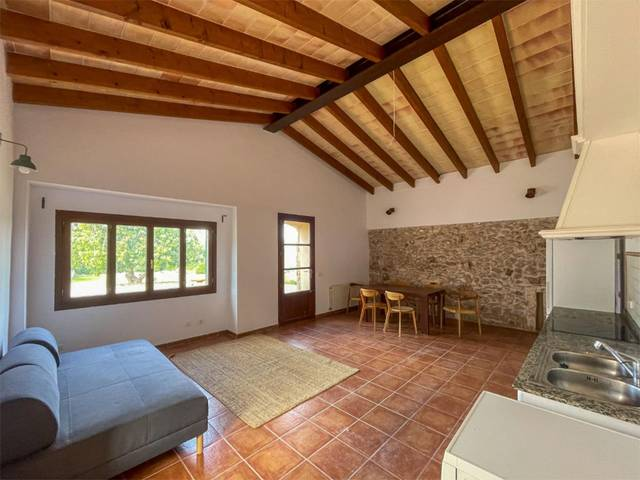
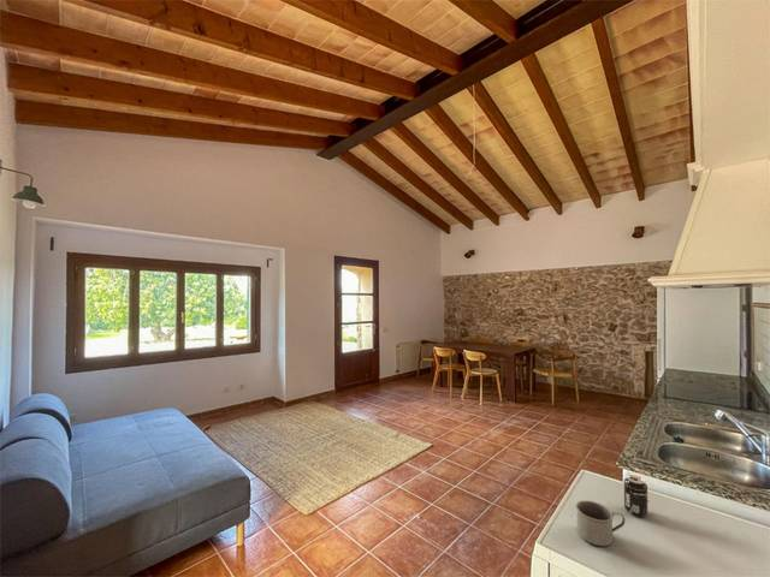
+ mug [575,500,626,547]
+ beverage can [623,474,648,518]
